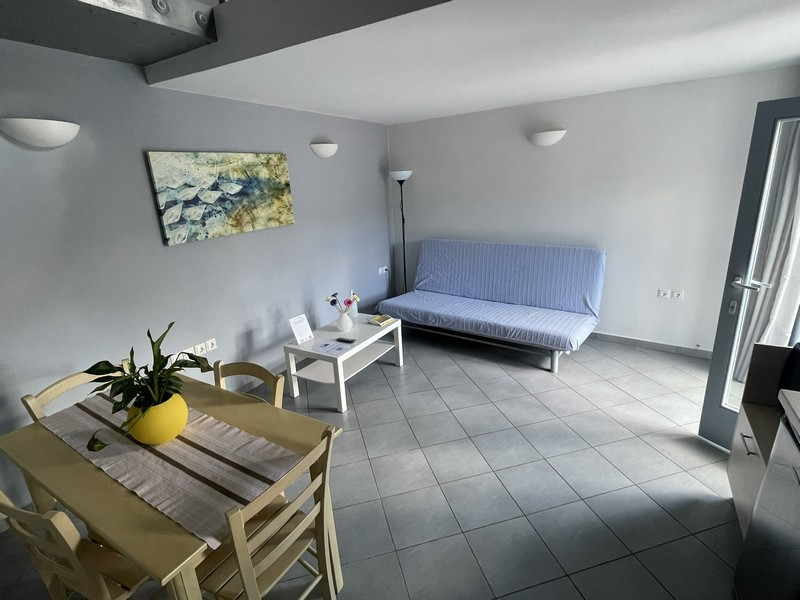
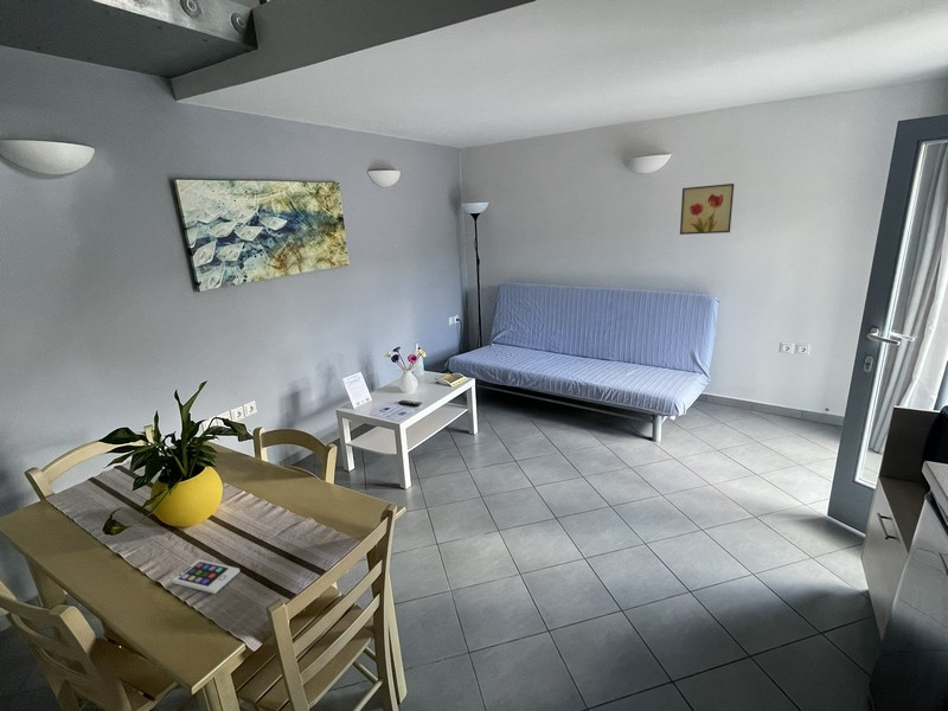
+ smartphone [171,558,241,595]
+ wall art [679,182,735,236]
